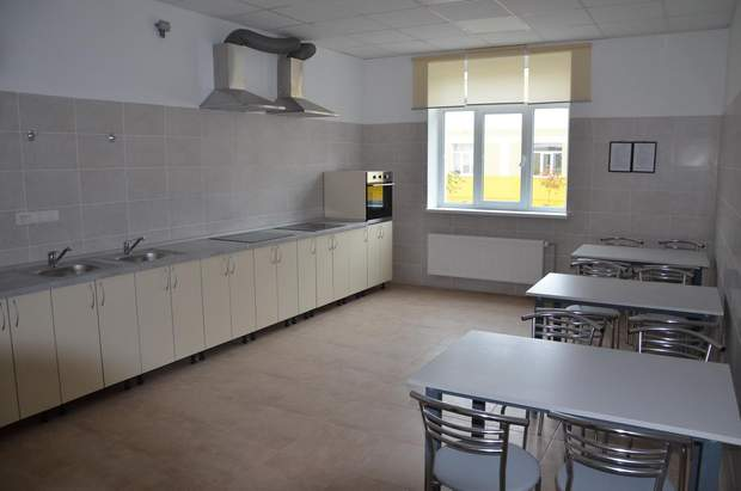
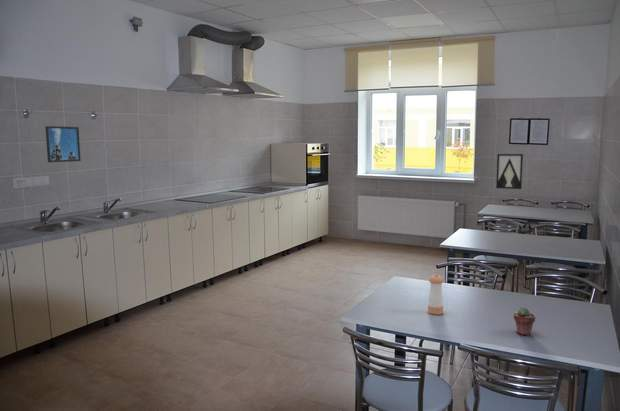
+ pepper shaker [427,274,445,316]
+ wall art [495,153,524,190]
+ potted succulent [513,306,536,337]
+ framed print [44,125,82,163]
